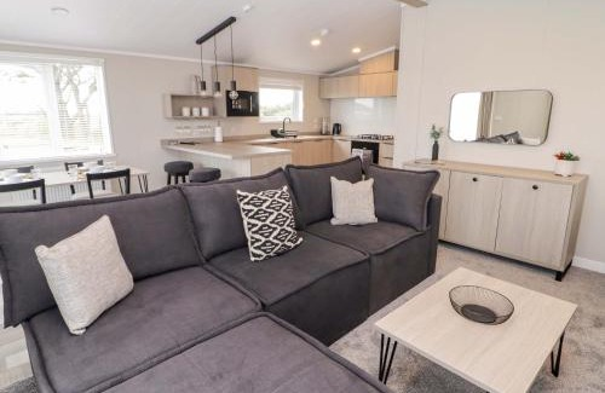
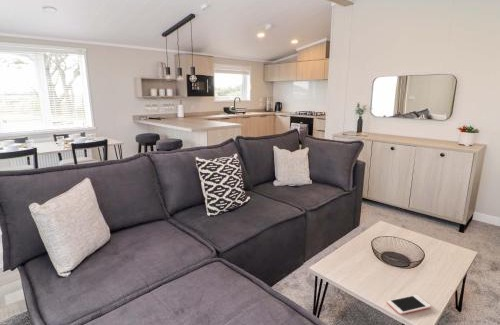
+ cell phone [386,294,432,315]
